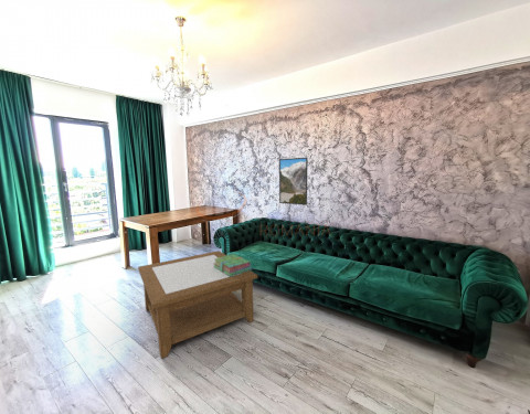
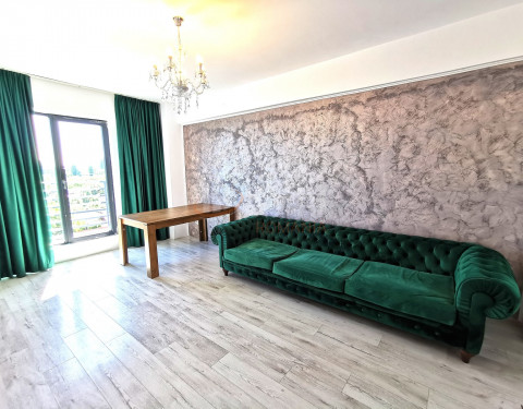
- coffee table [137,250,258,360]
- stack of books [213,253,253,277]
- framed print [278,157,309,206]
